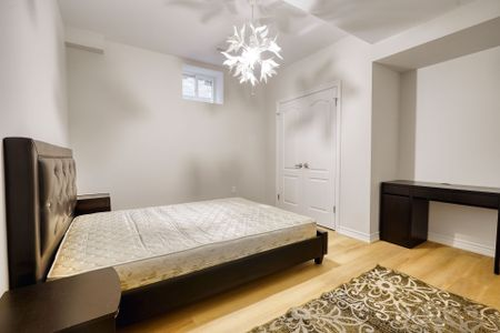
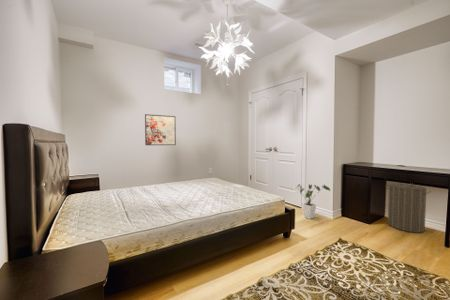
+ laundry hamper [385,182,432,234]
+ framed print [144,113,177,146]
+ house plant [295,183,331,220]
